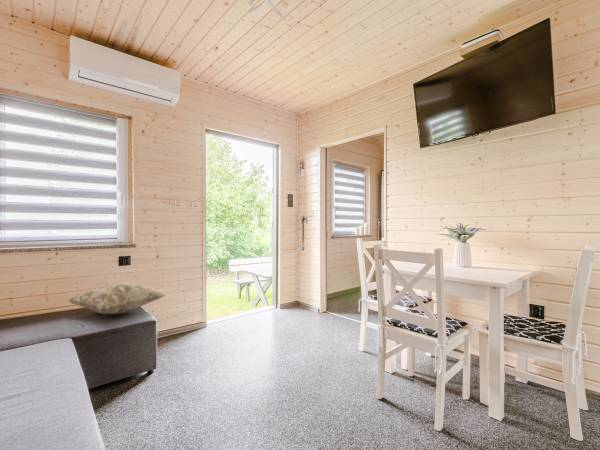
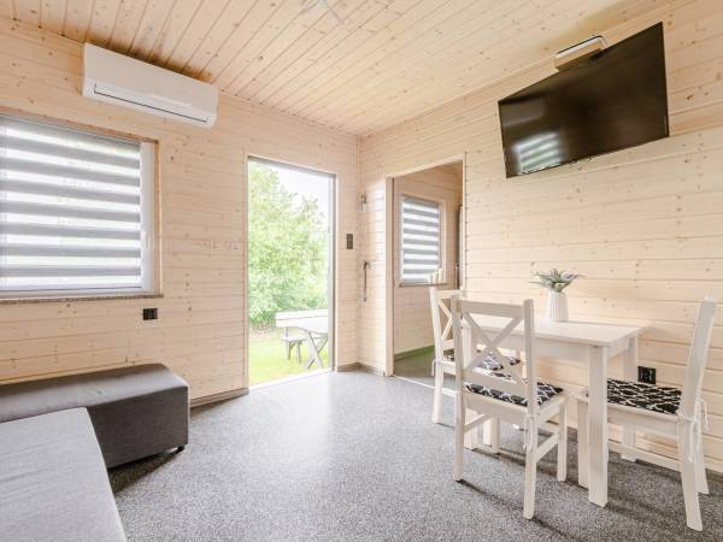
- decorative pillow [68,281,166,315]
